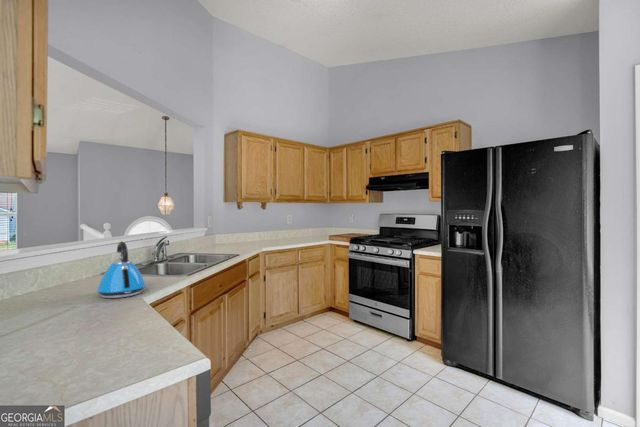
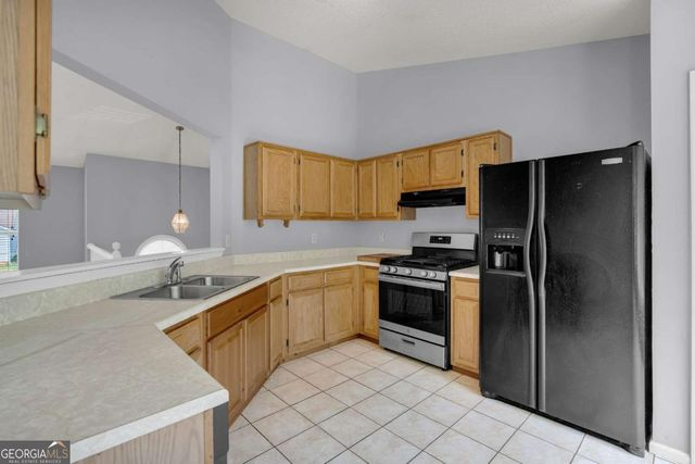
- kettle [96,240,147,299]
